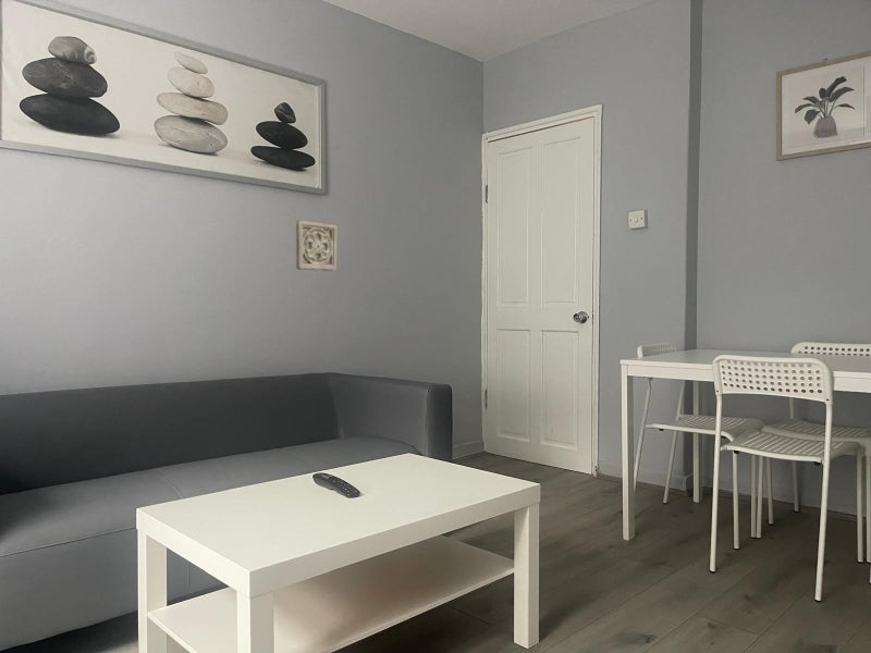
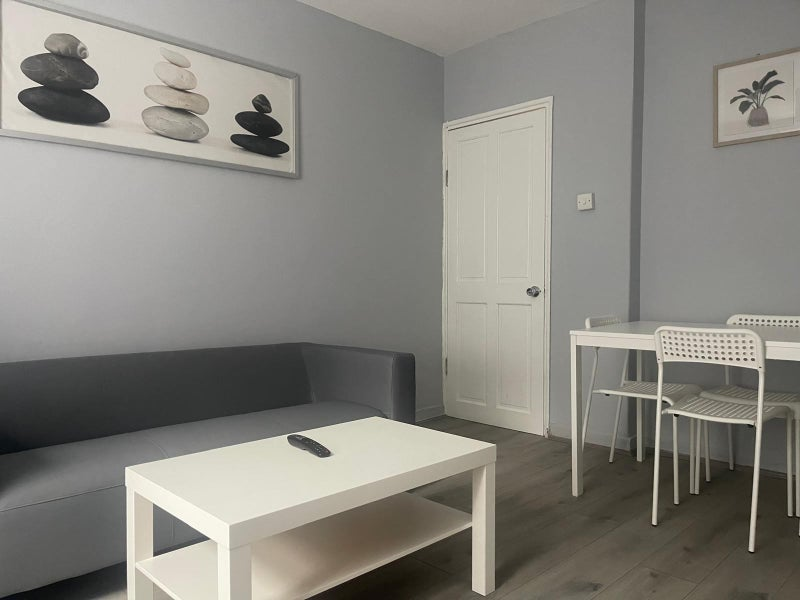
- wall ornament [295,220,339,272]
